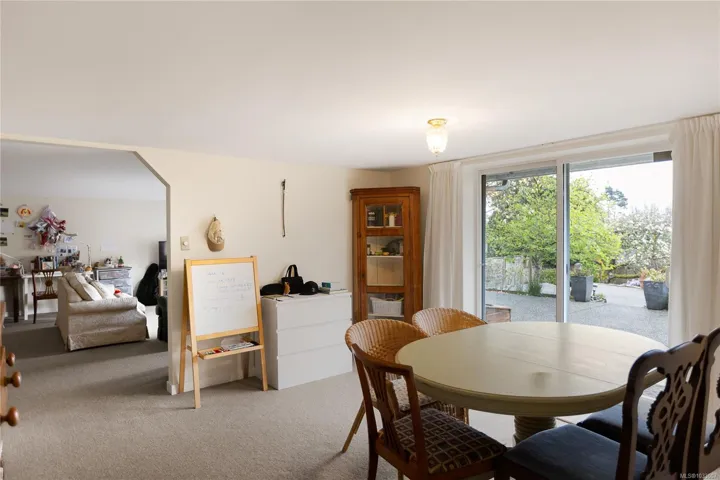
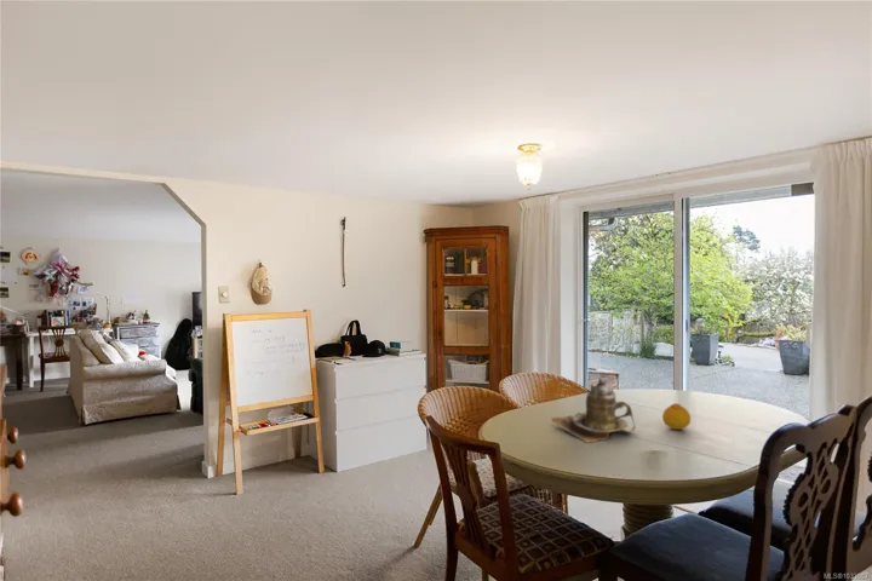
+ teapot [550,376,638,444]
+ fruit [661,402,692,431]
